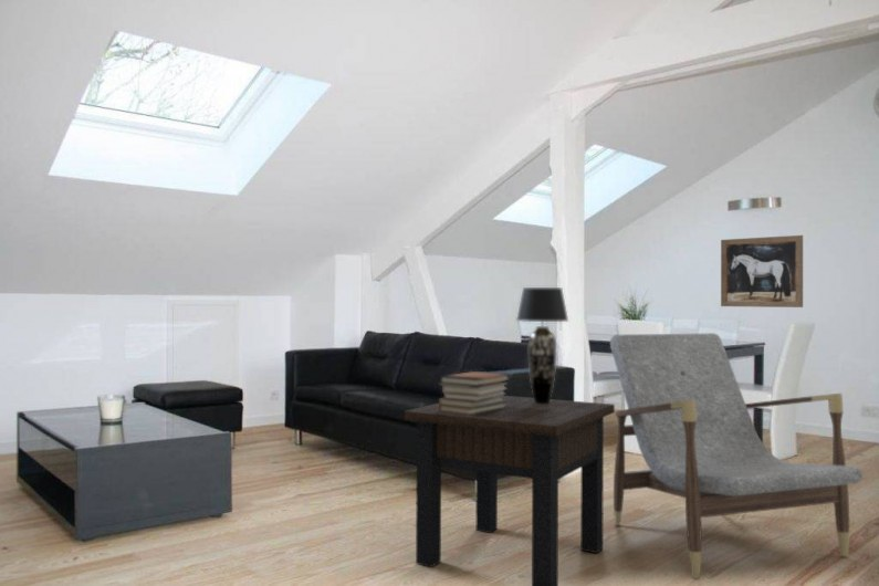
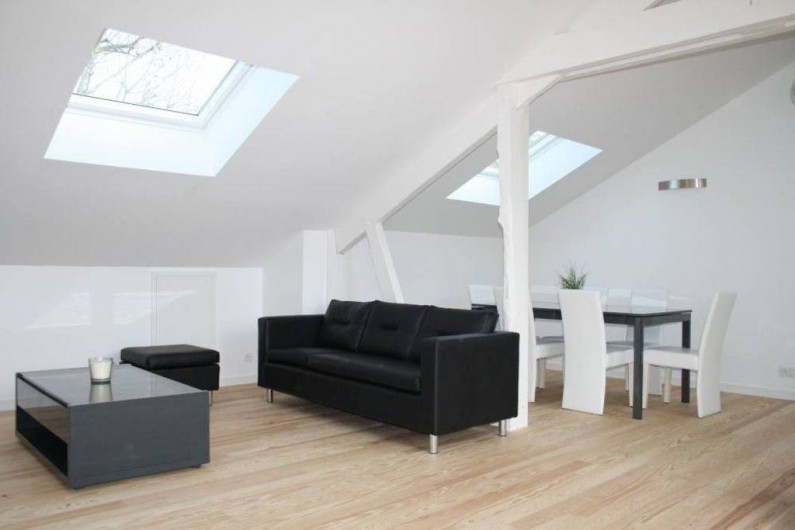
- book stack [438,370,512,415]
- armchair [609,332,864,579]
- wall art [720,234,804,308]
- table lamp [515,286,569,404]
- side table [404,395,616,586]
